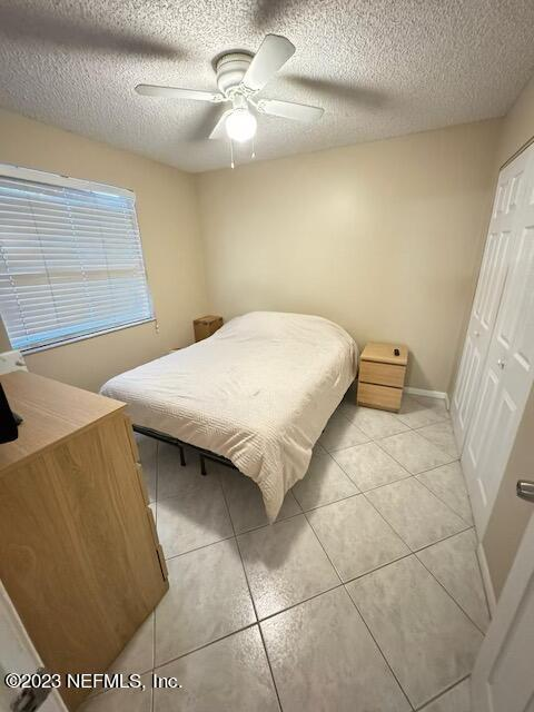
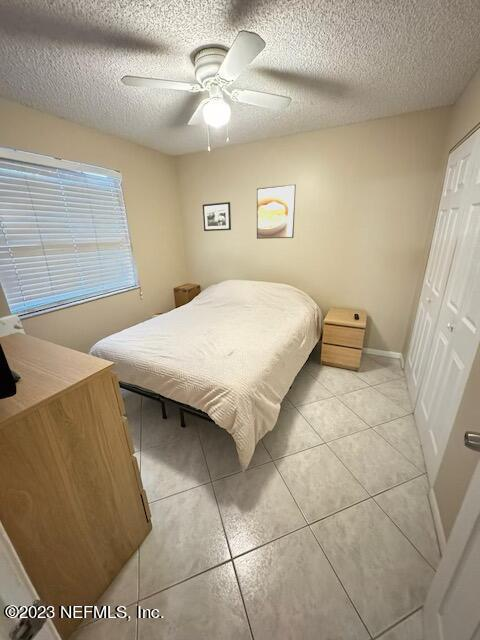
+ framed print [256,183,297,240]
+ picture frame [202,201,232,232]
